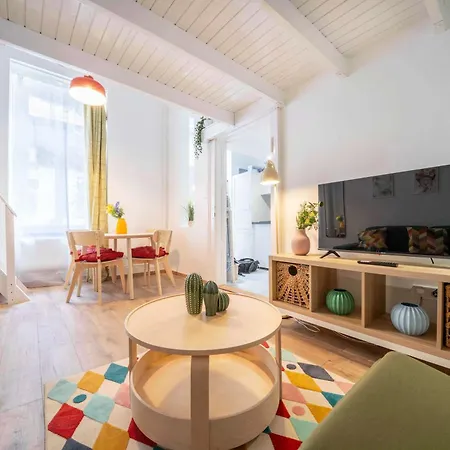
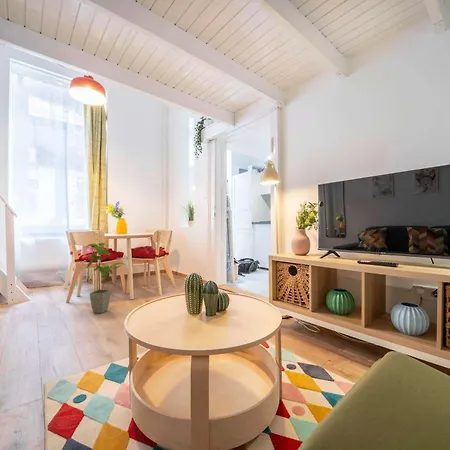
+ house plant [85,242,126,314]
